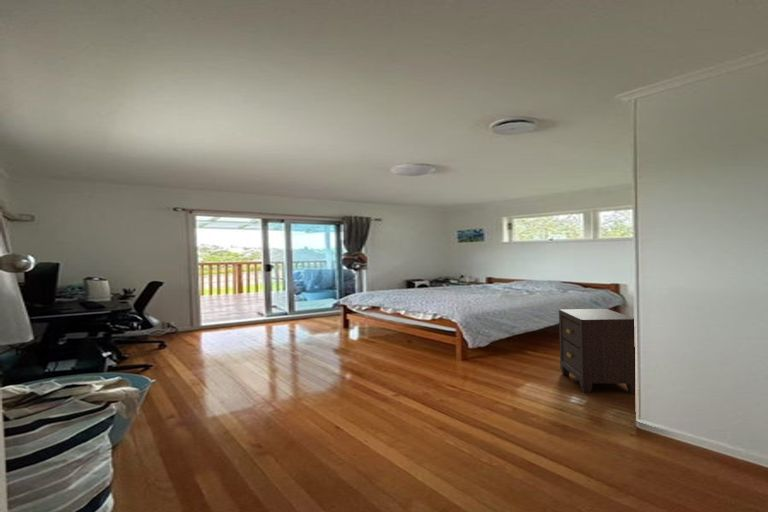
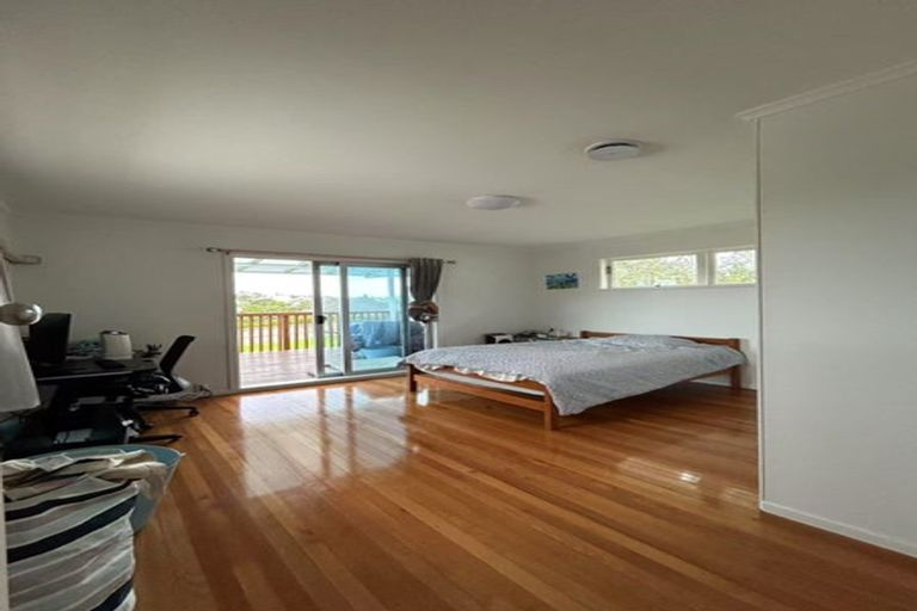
- nightstand [558,308,636,395]
